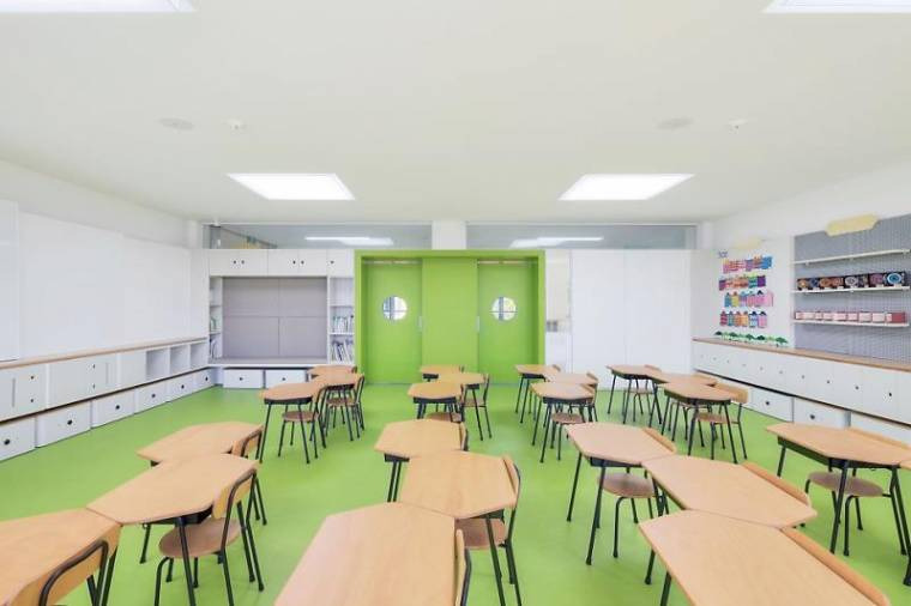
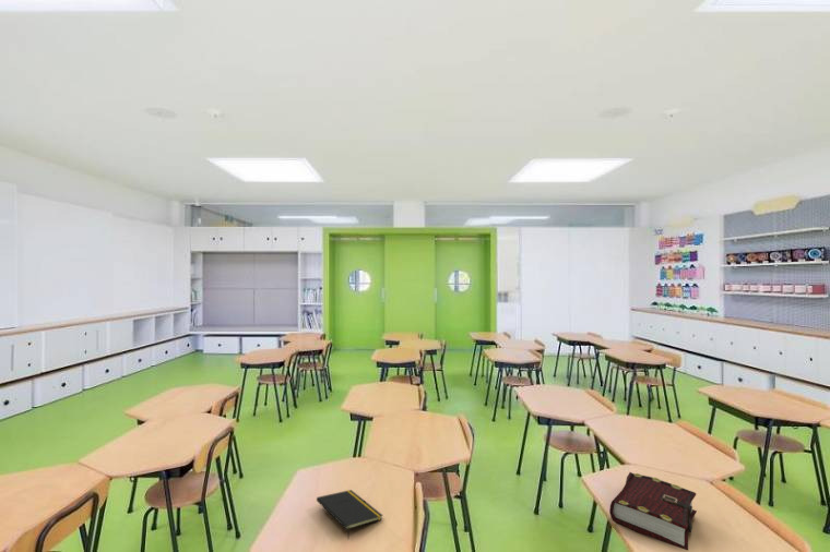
+ book [608,471,698,551]
+ notepad [316,489,383,540]
